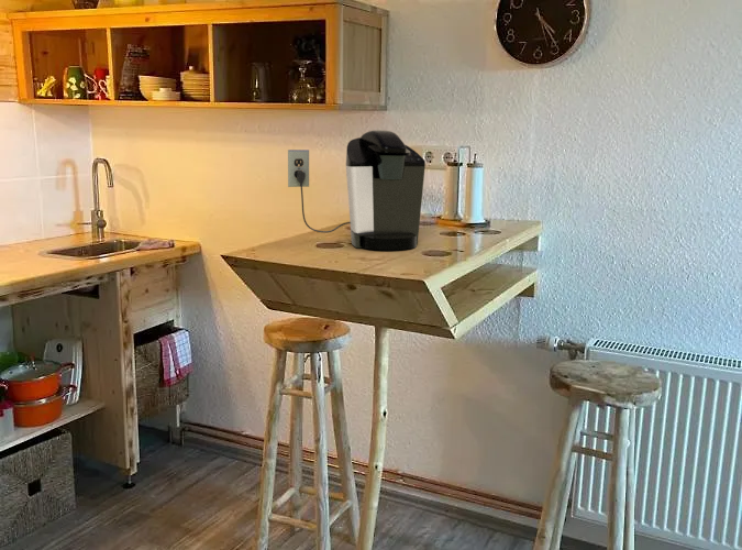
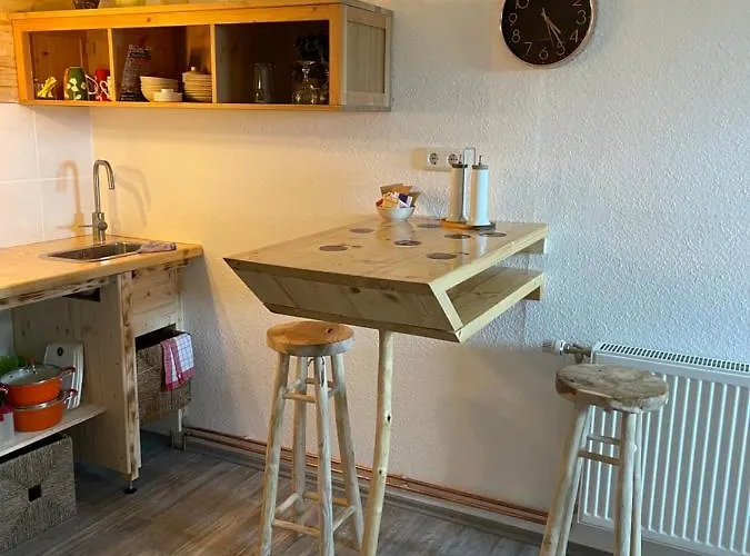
- coffee maker [287,129,427,251]
